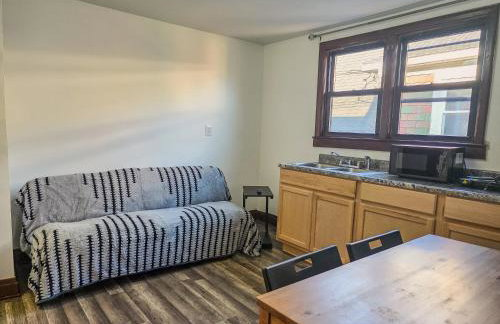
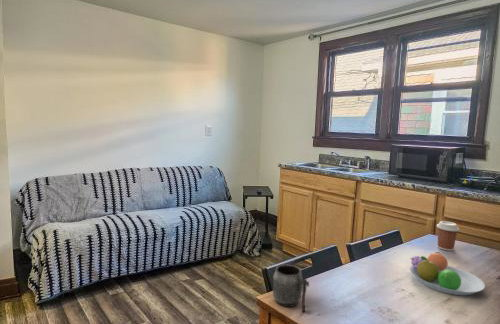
+ fruit bowl [409,251,486,296]
+ coffee cup [435,220,460,252]
+ mug [272,264,310,313]
